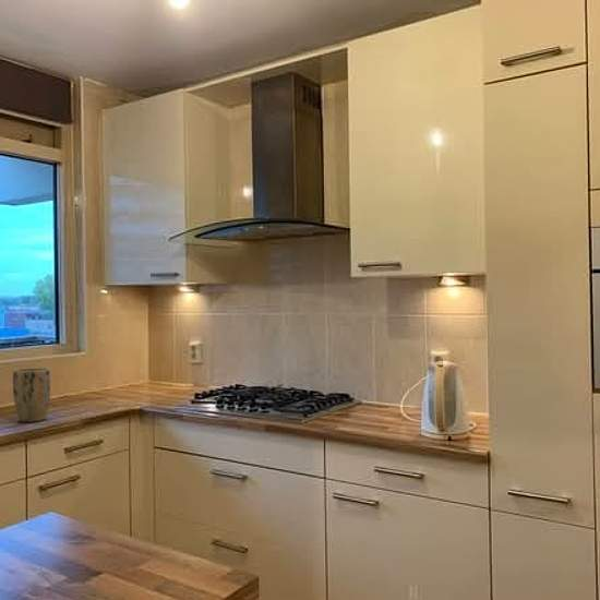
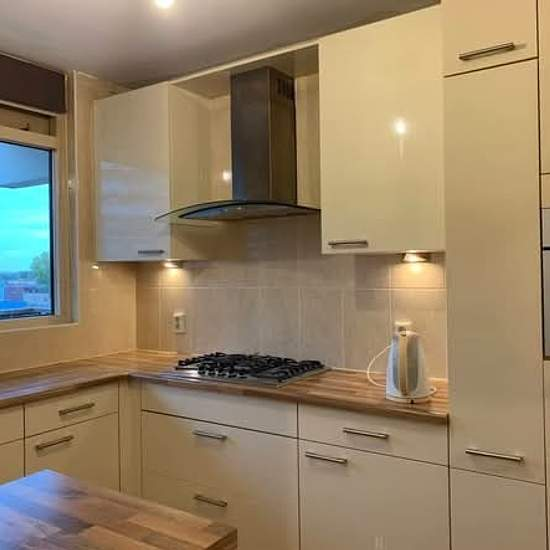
- plant pot [12,367,51,423]
